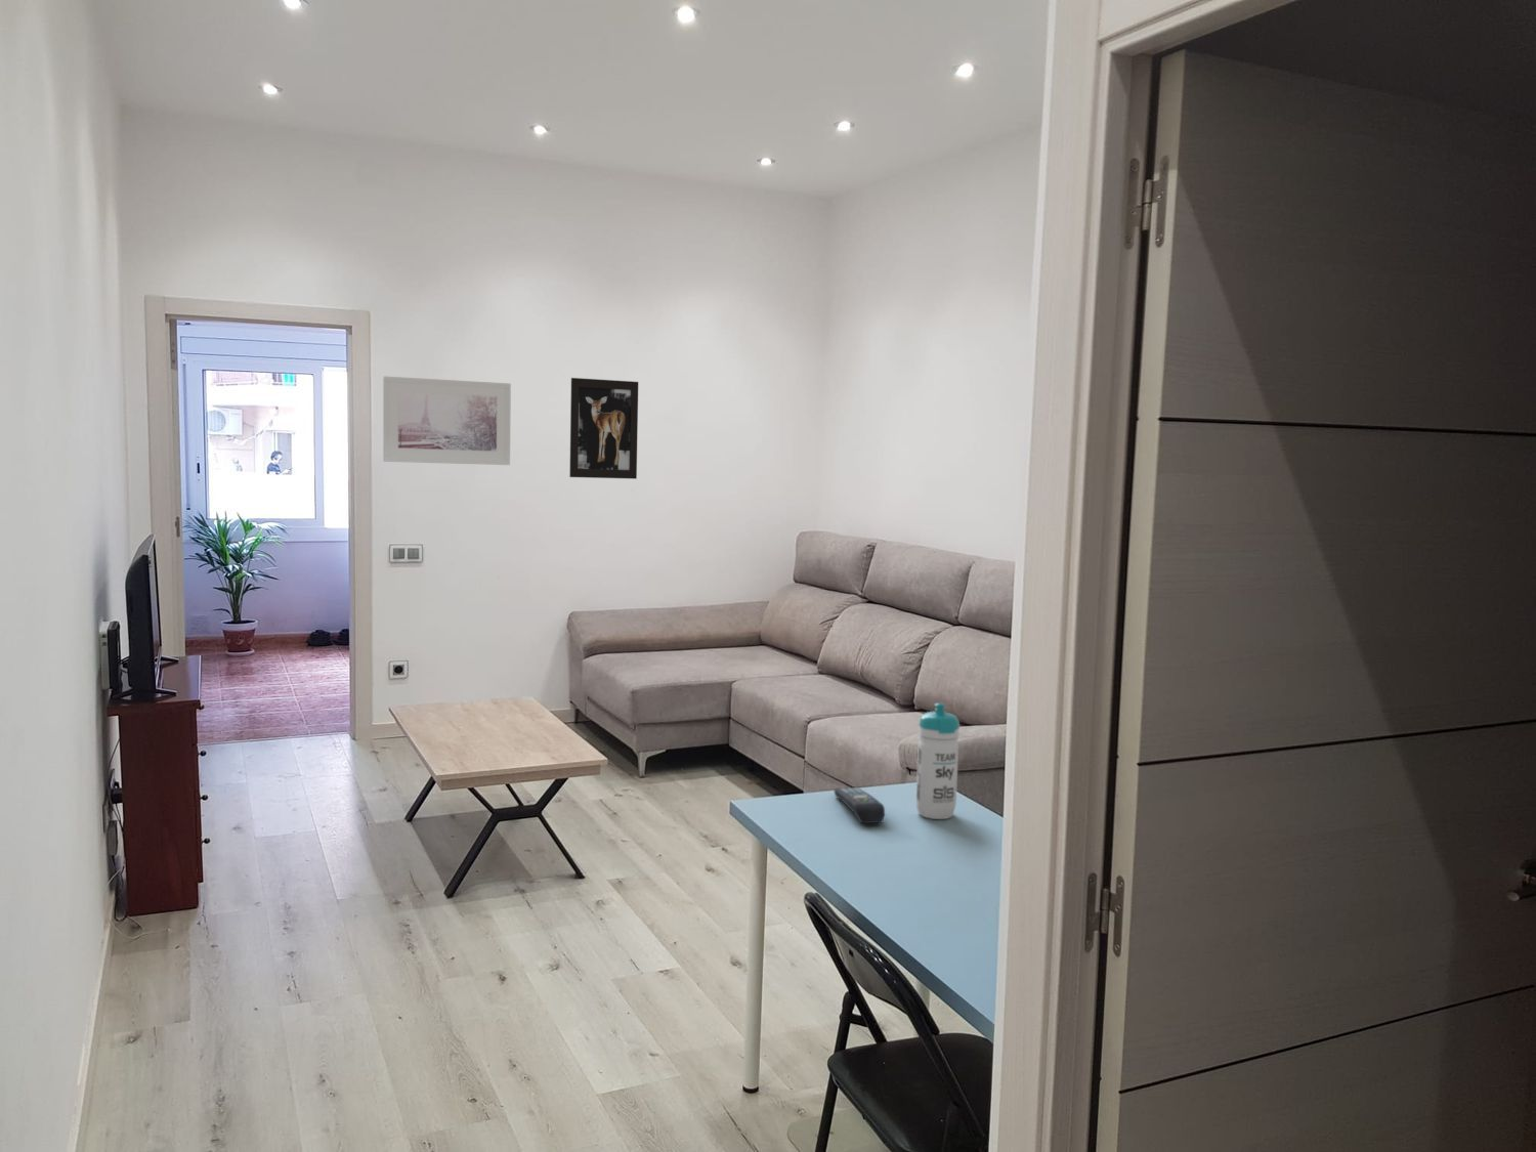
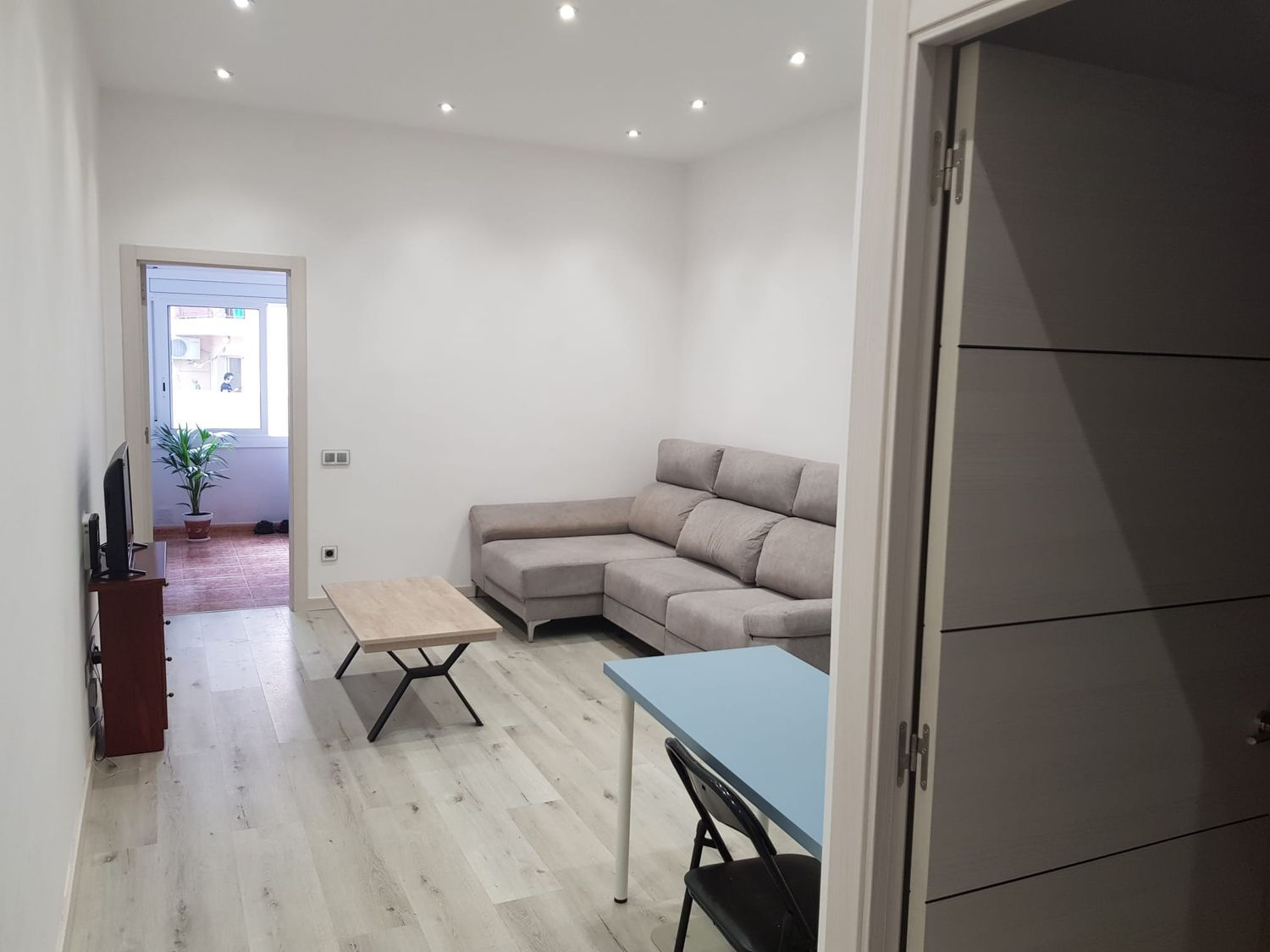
- wall art [568,376,639,480]
- water bottle [916,702,960,820]
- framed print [382,375,512,466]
- remote control [833,787,885,824]
